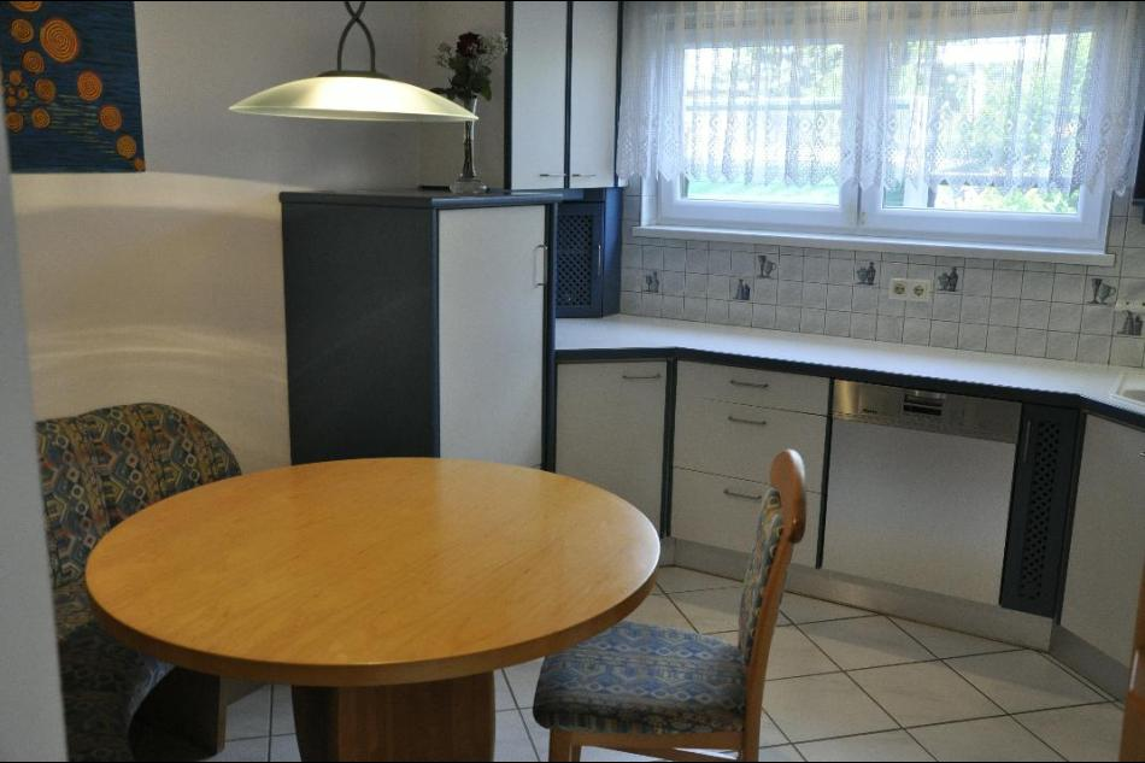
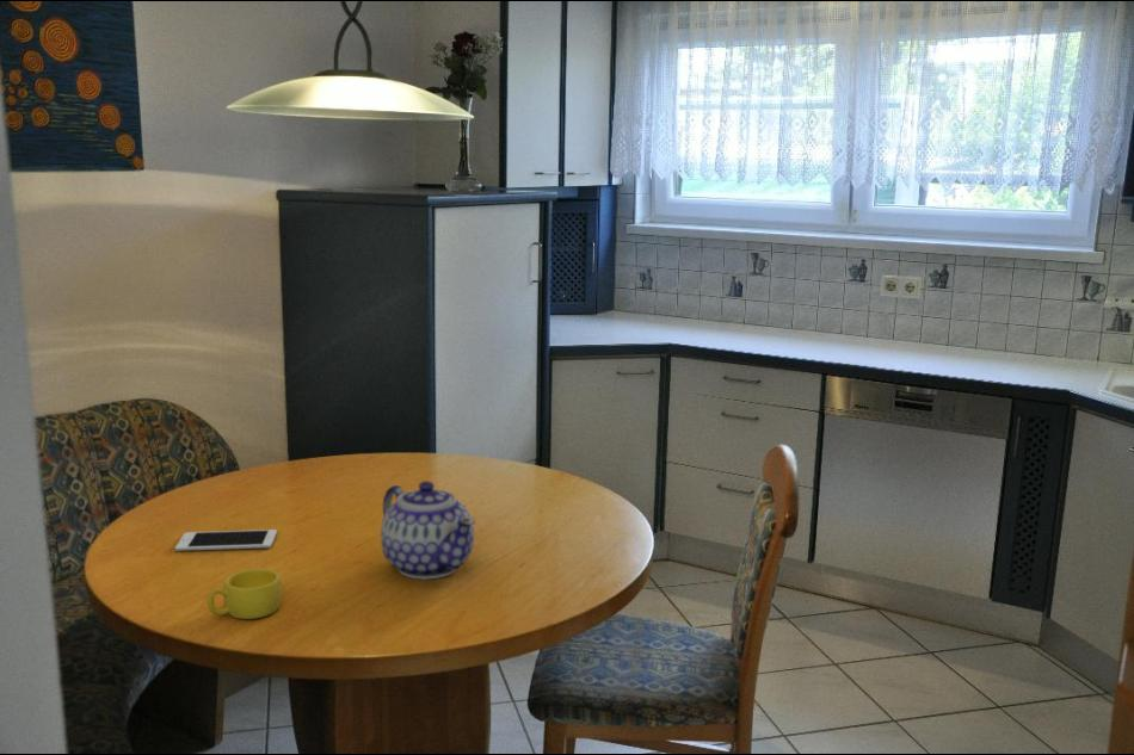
+ teapot [380,479,476,581]
+ cup [207,568,283,620]
+ cell phone [174,528,278,552]
